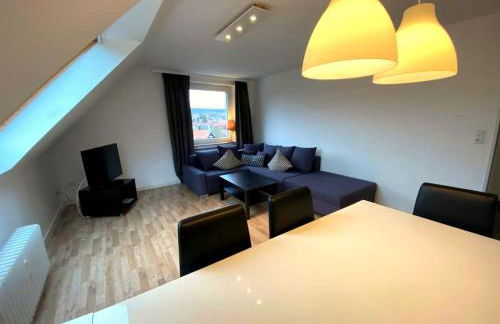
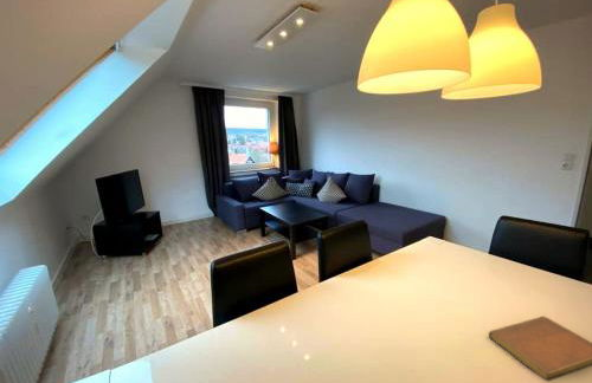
+ notebook [488,314,592,382]
